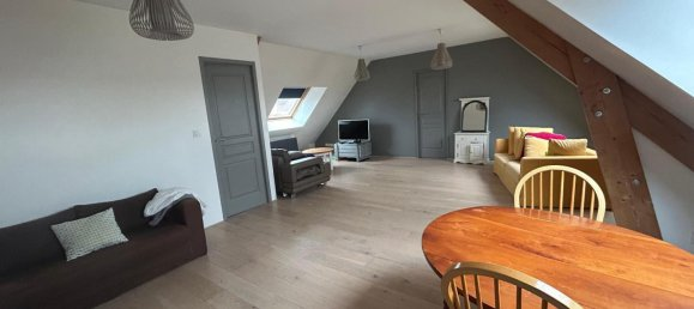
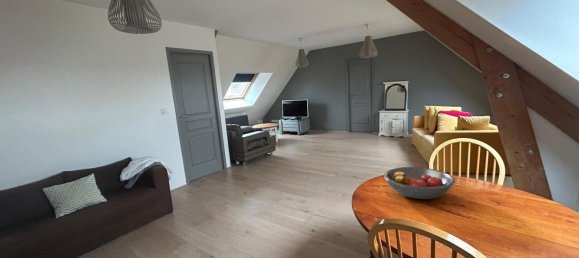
+ fruit bowl [383,166,456,200]
